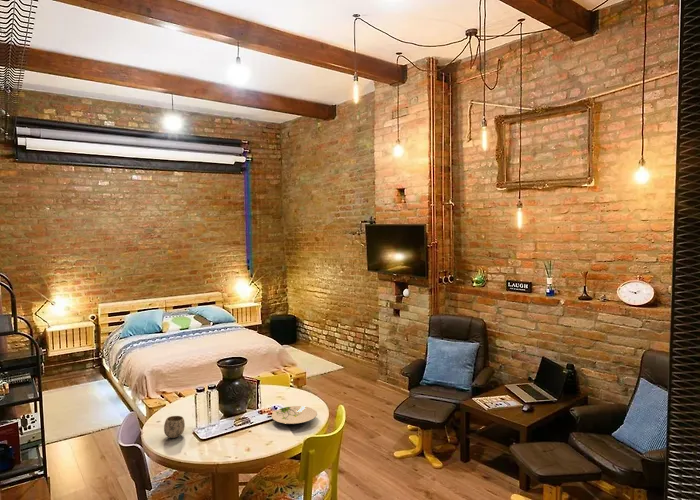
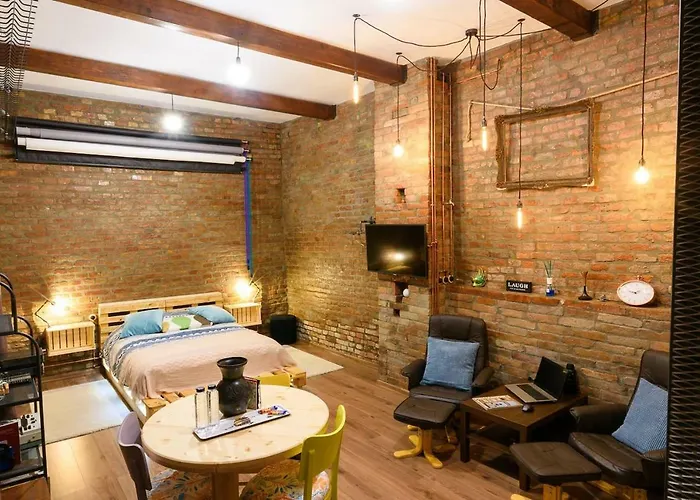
- mug [163,415,186,439]
- plate [271,405,318,425]
